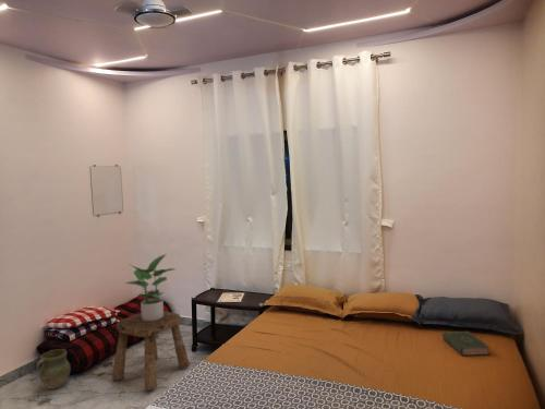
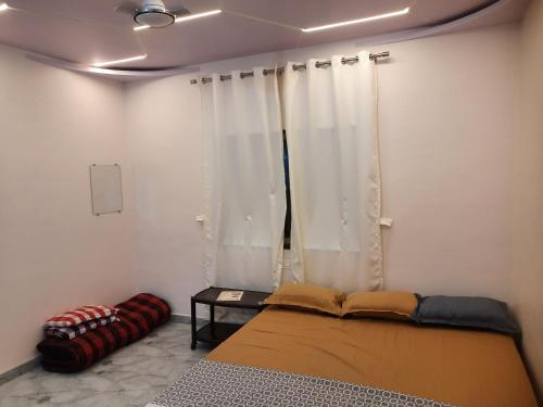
- book [441,330,491,357]
- potted plant [123,253,175,322]
- stool [111,310,191,392]
- ceramic jug [35,348,72,390]
